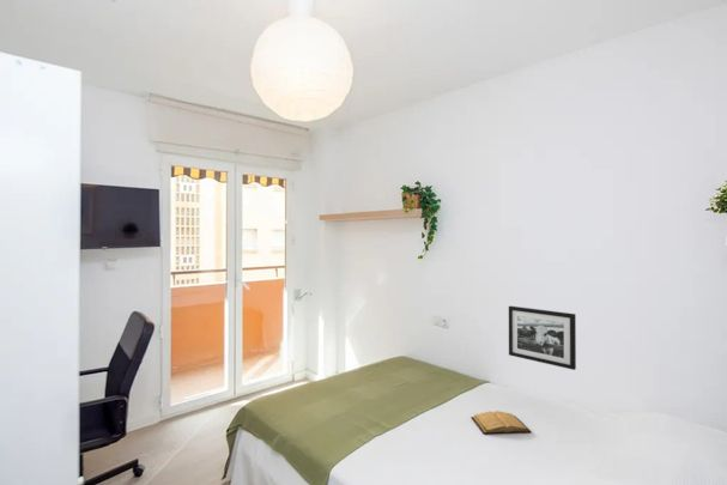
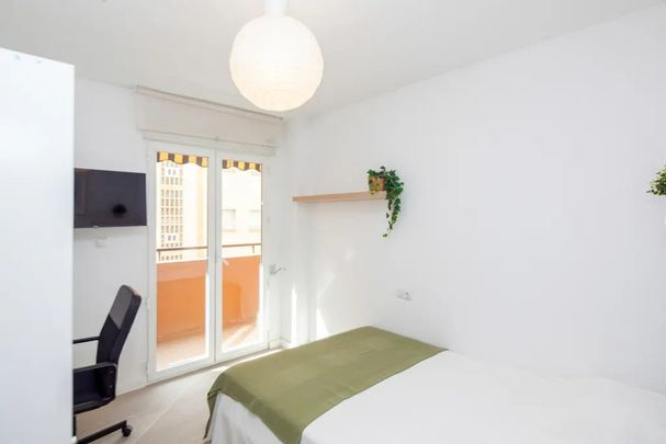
- book [469,410,533,435]
- picture frame [508,305,577,371]
